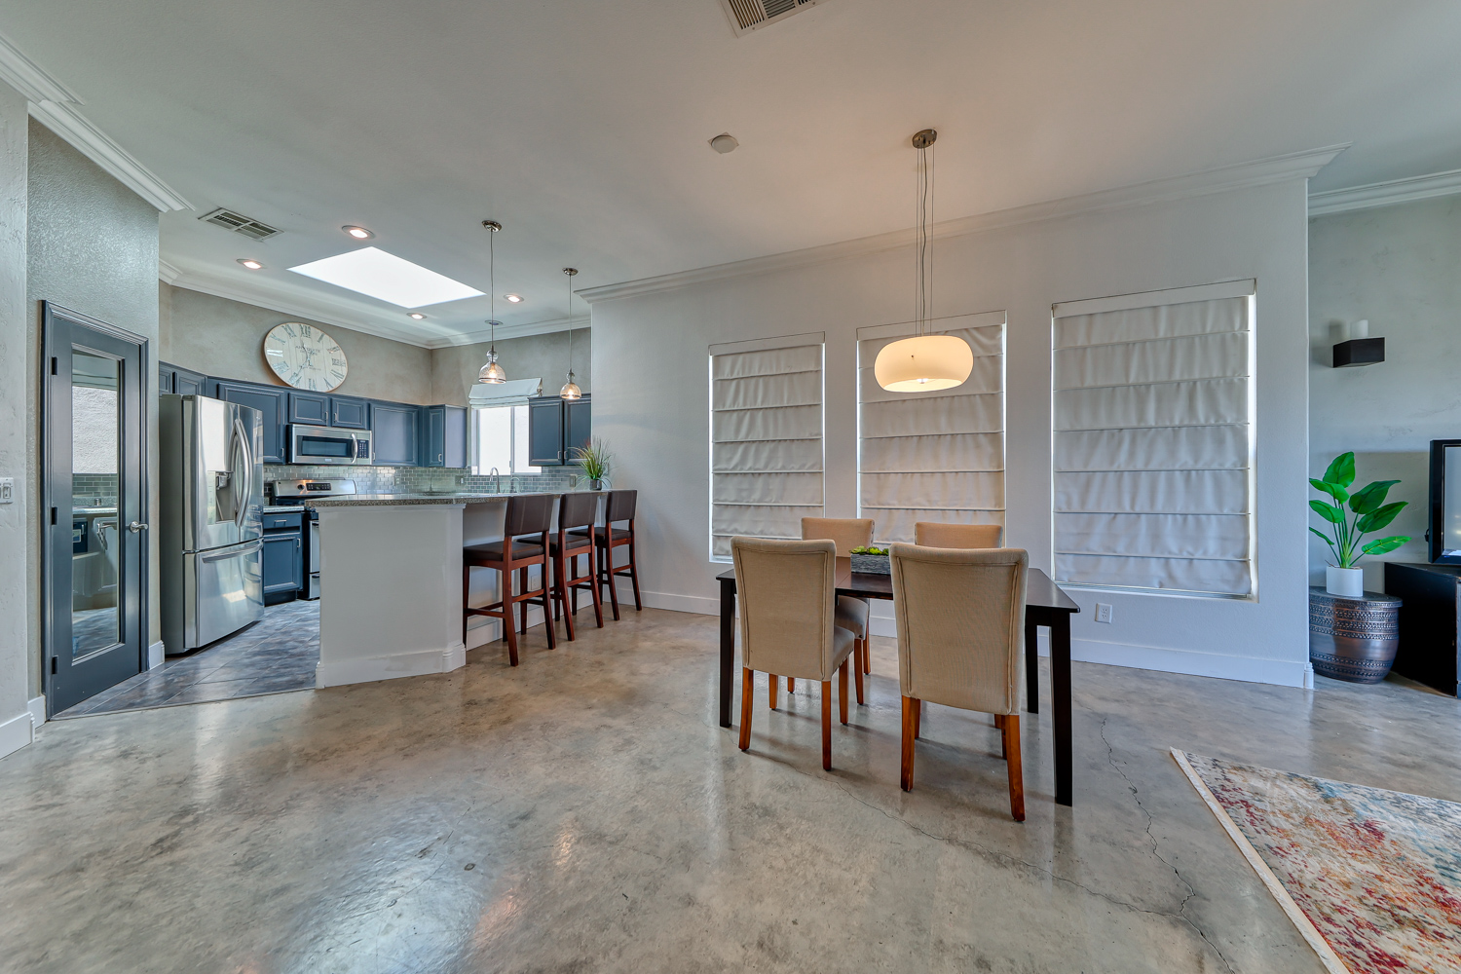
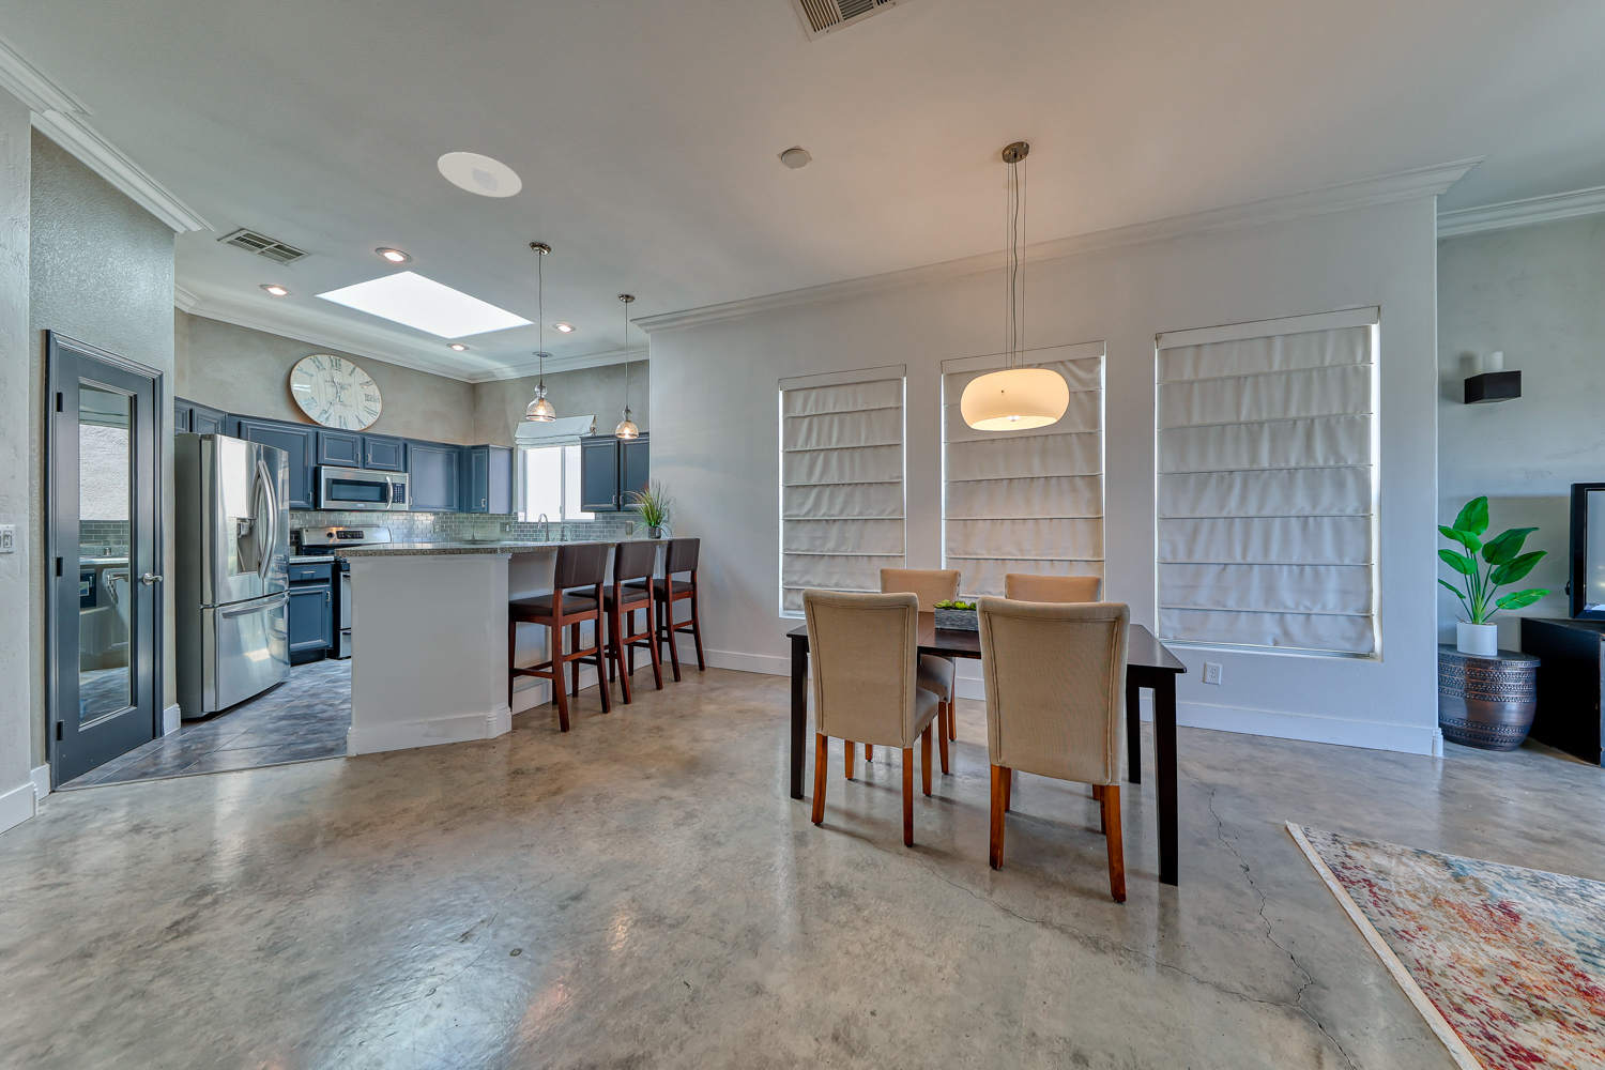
+ recessed light [437,150,523,198]
